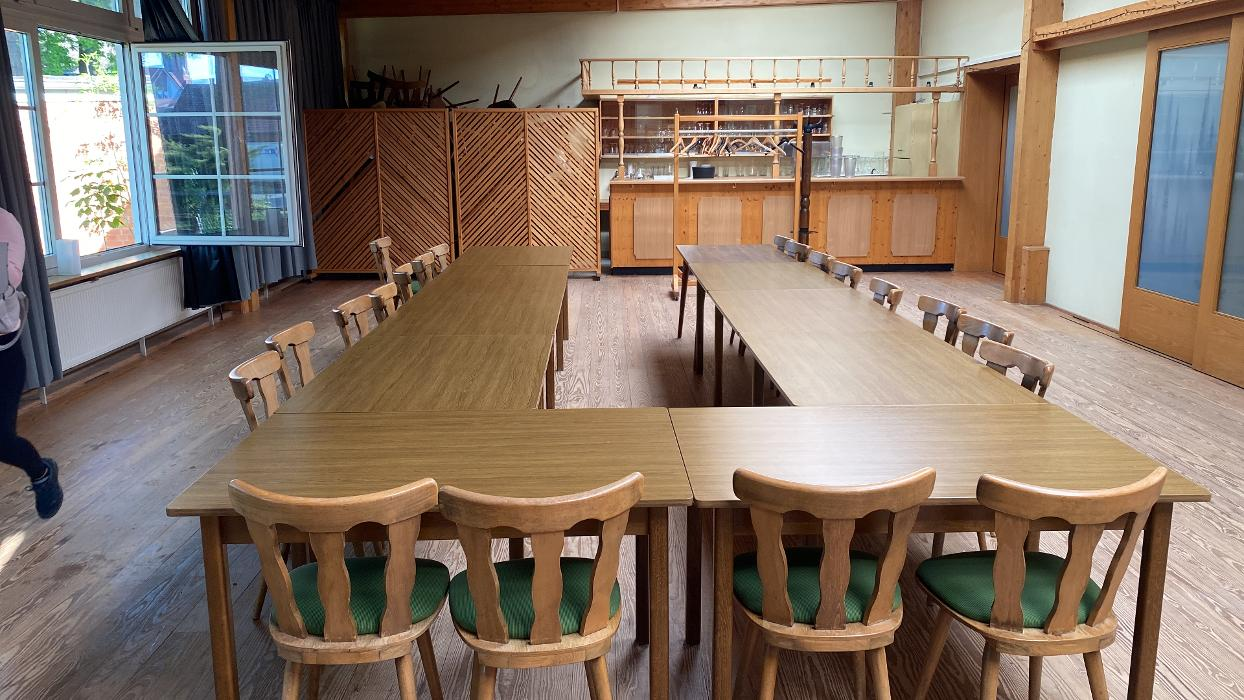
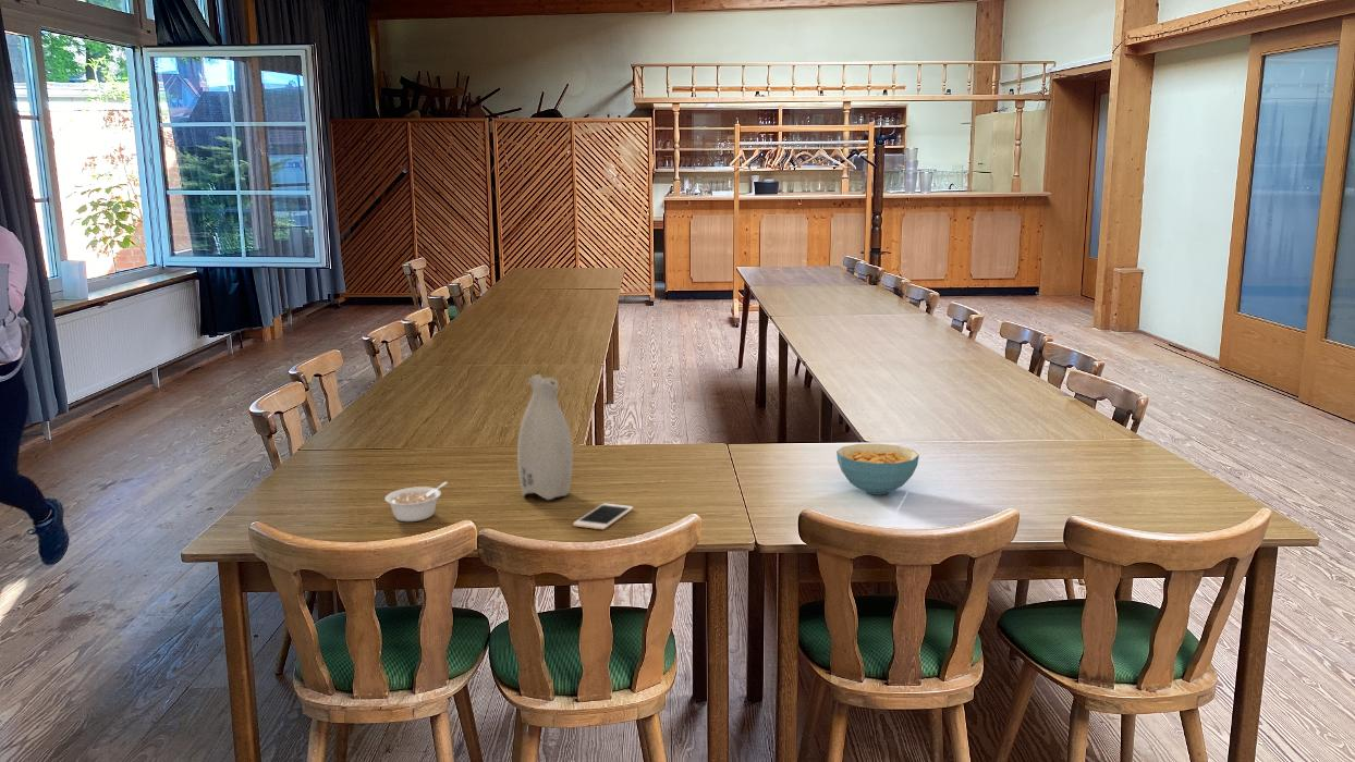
+ cereal bowl [835,443,920,495]
+ cell phone [572,503,634,530]
+ vase [516,373,574,501]
+ legume [384,481,449,523]
